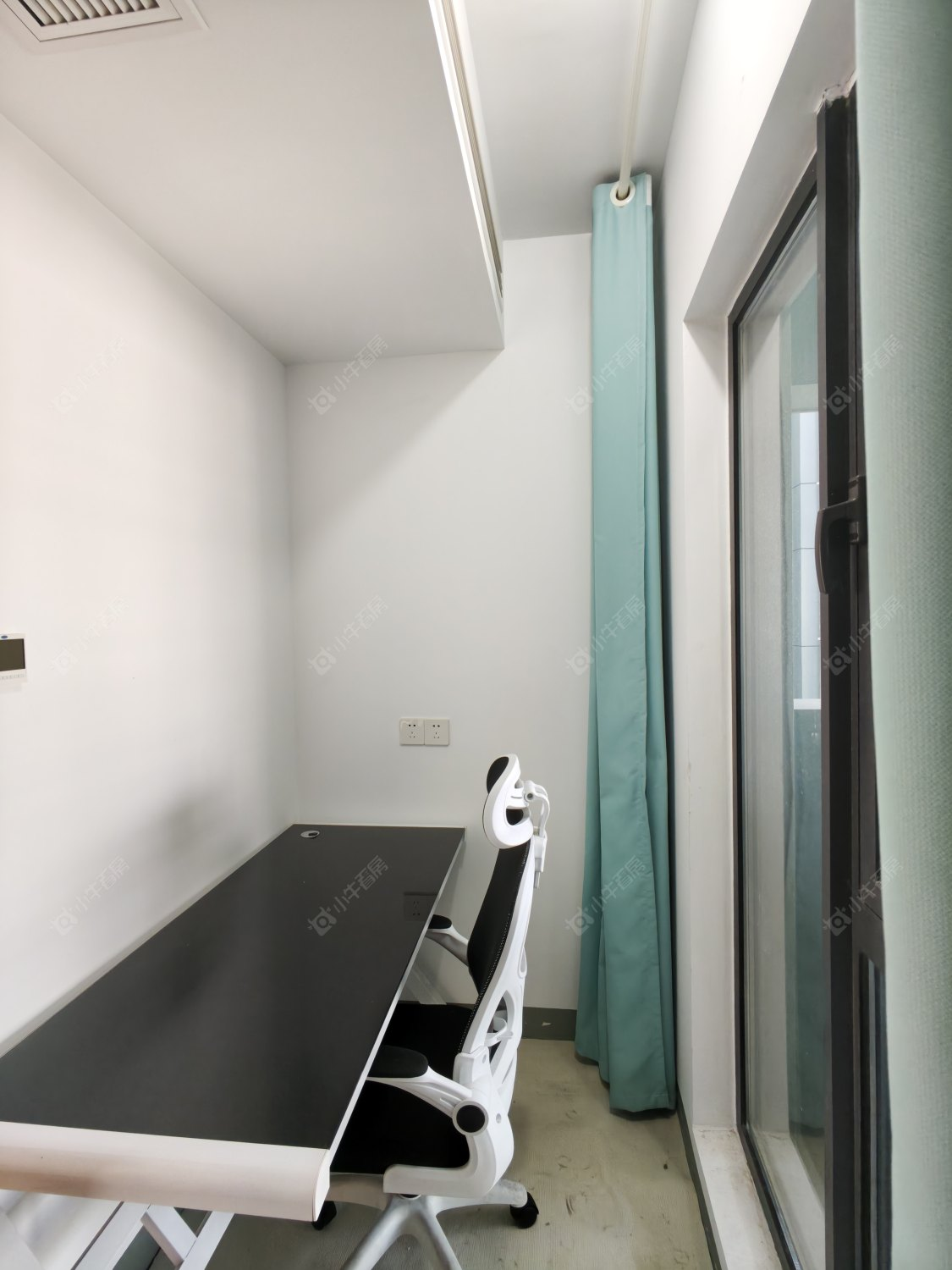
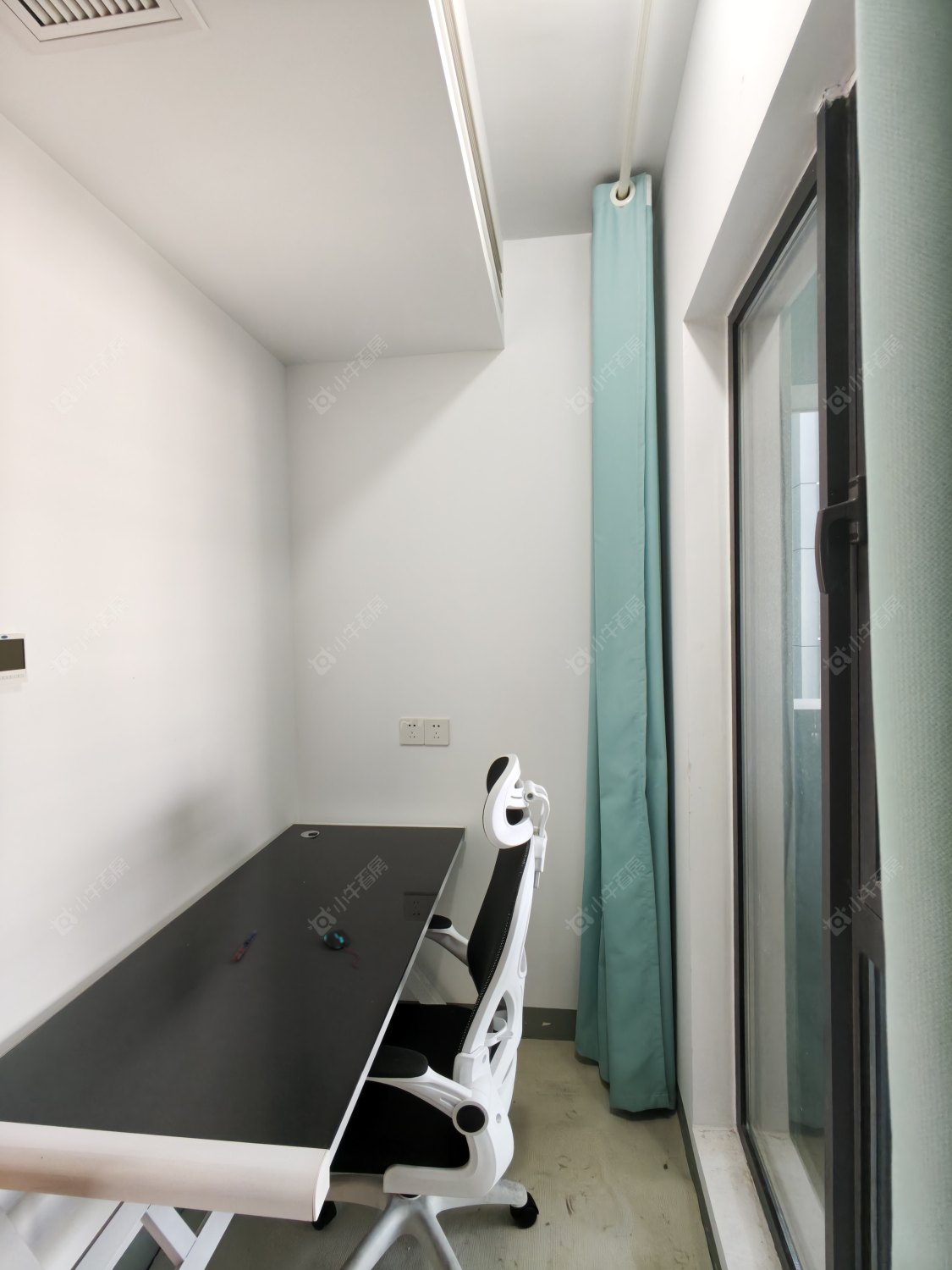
+ mouse [323,928,360,969]
+ pen [232,930,259,962]
